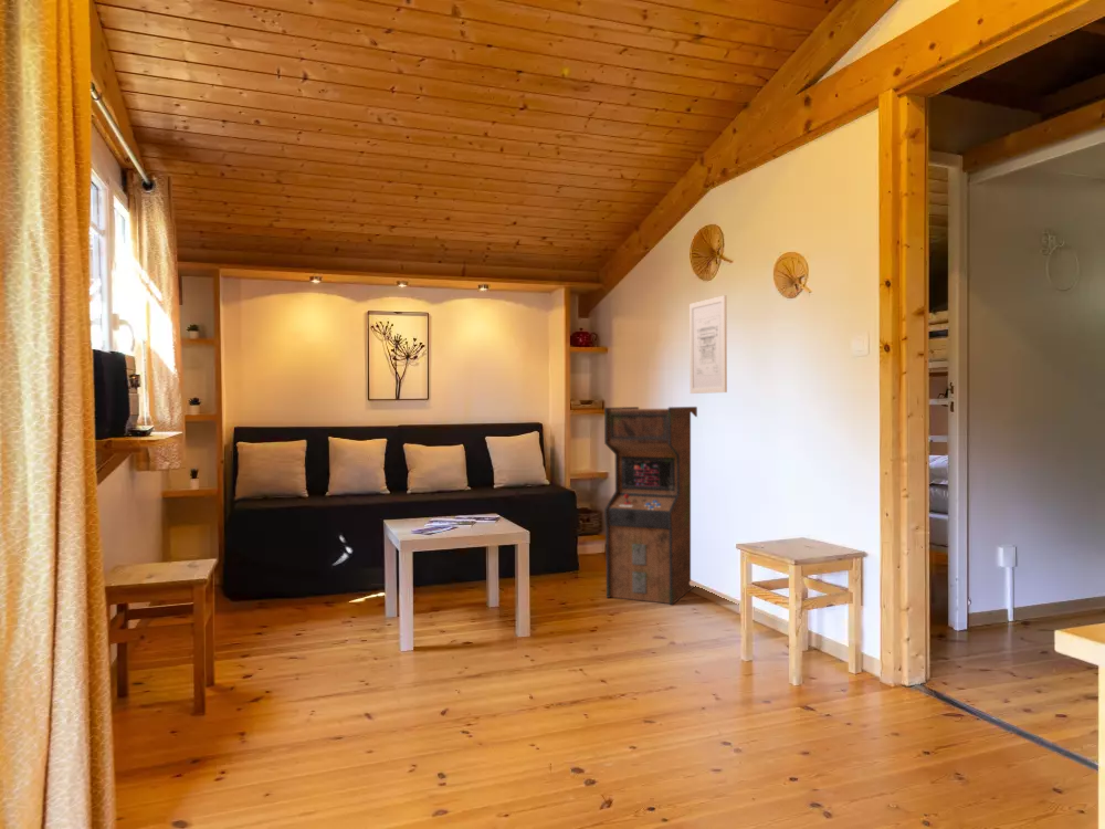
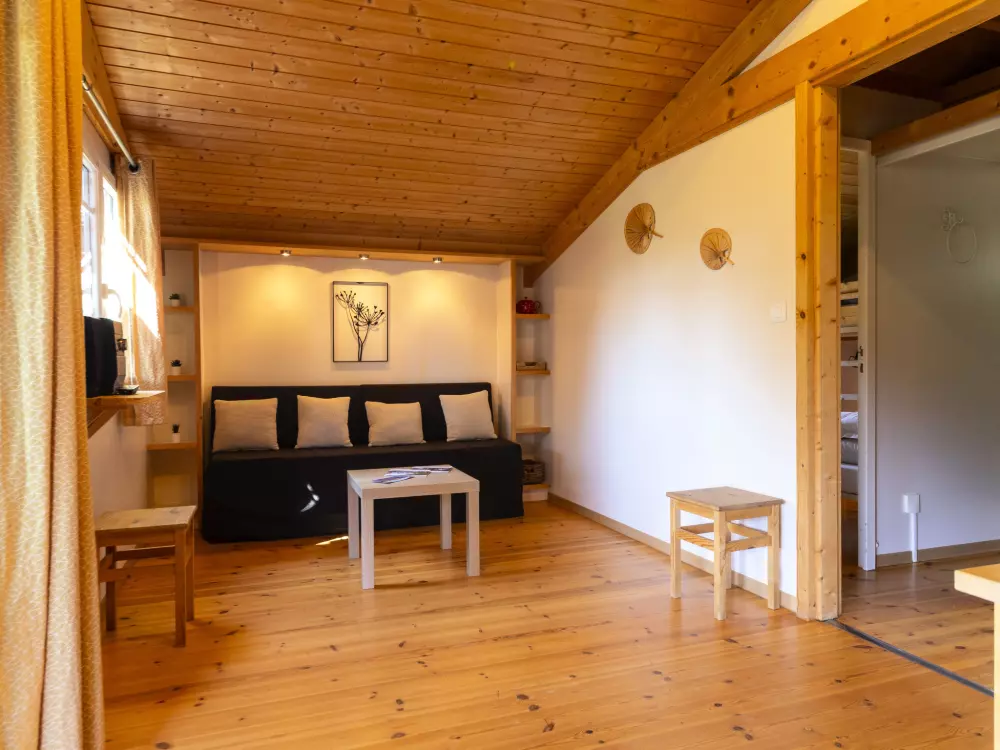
- wall art [688,294,728,395]
- storage cabinet [603,406,698,606]
